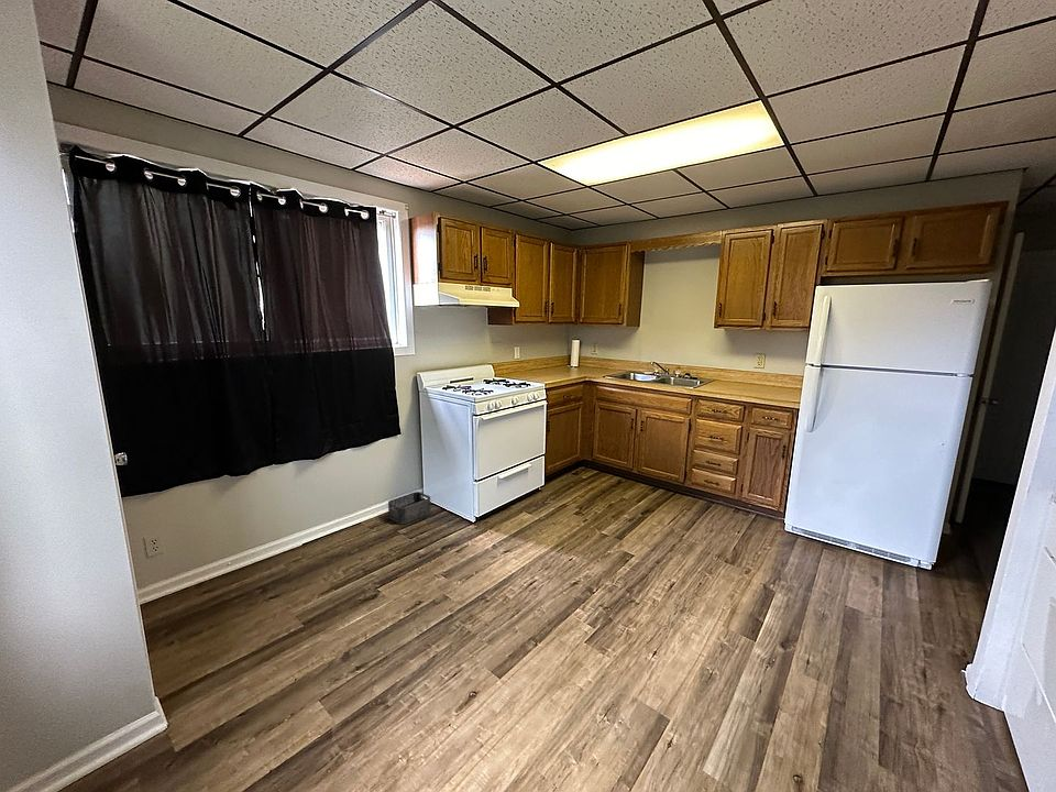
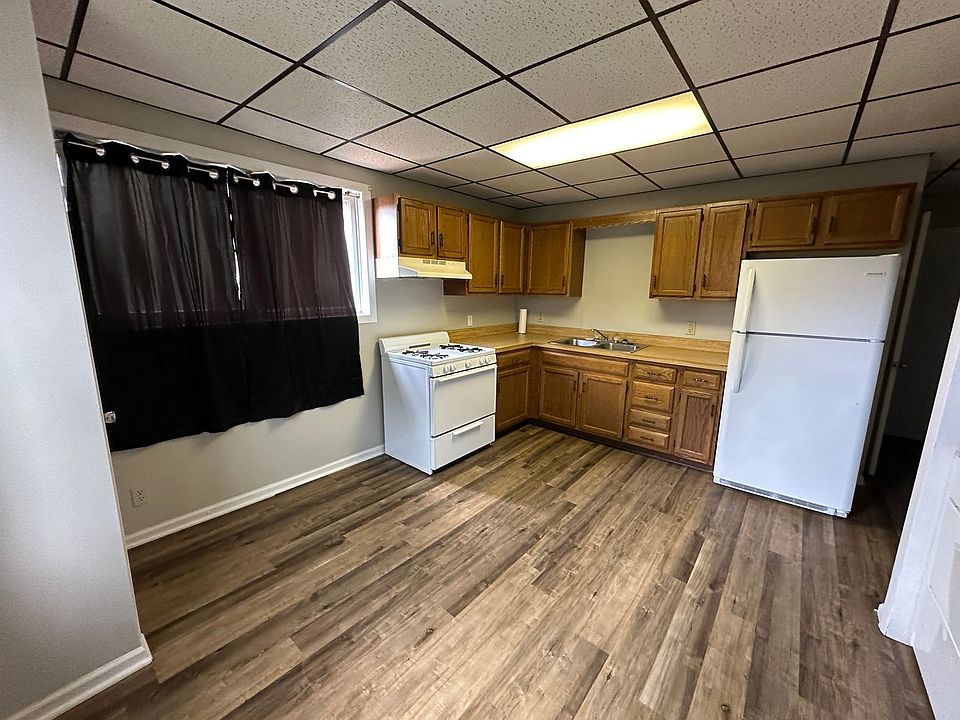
- storage bin [387,491,432,525]
